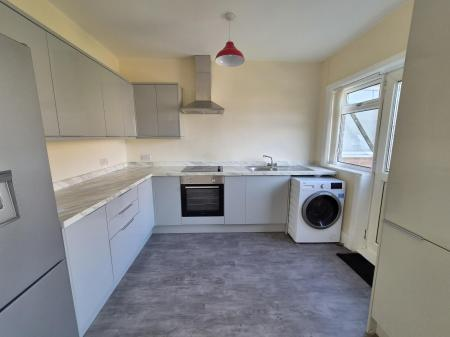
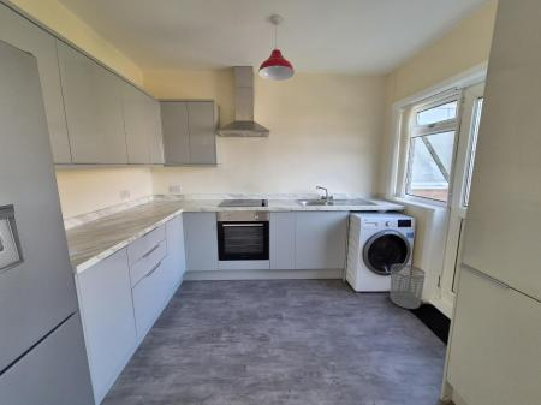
+ waste bin [390,263,427,310]
